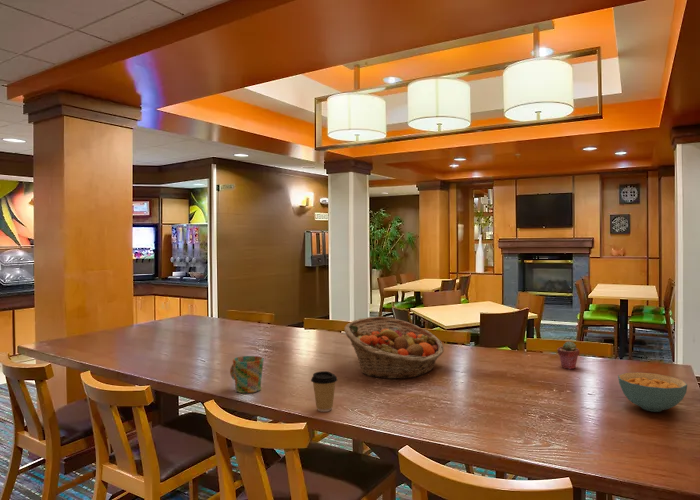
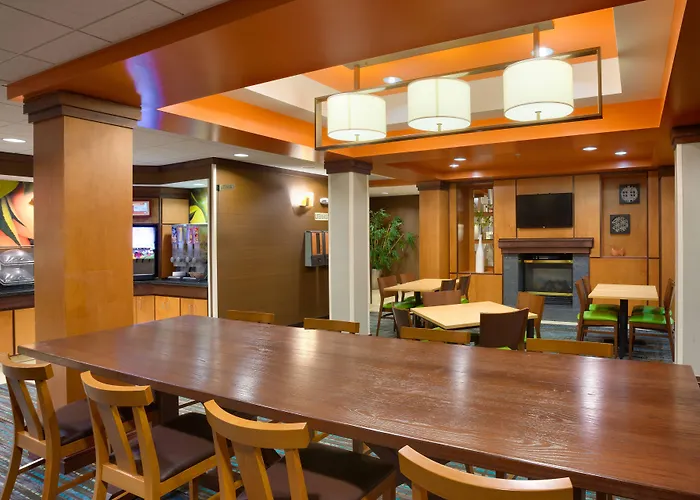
- cereal bowl [617,371,688,413]
- potted succulent [556,340,580,370]
- mug [229,355,265,394]
- coffee cup [310,370,338,413]
- fruit basket [344,316,445,380]
